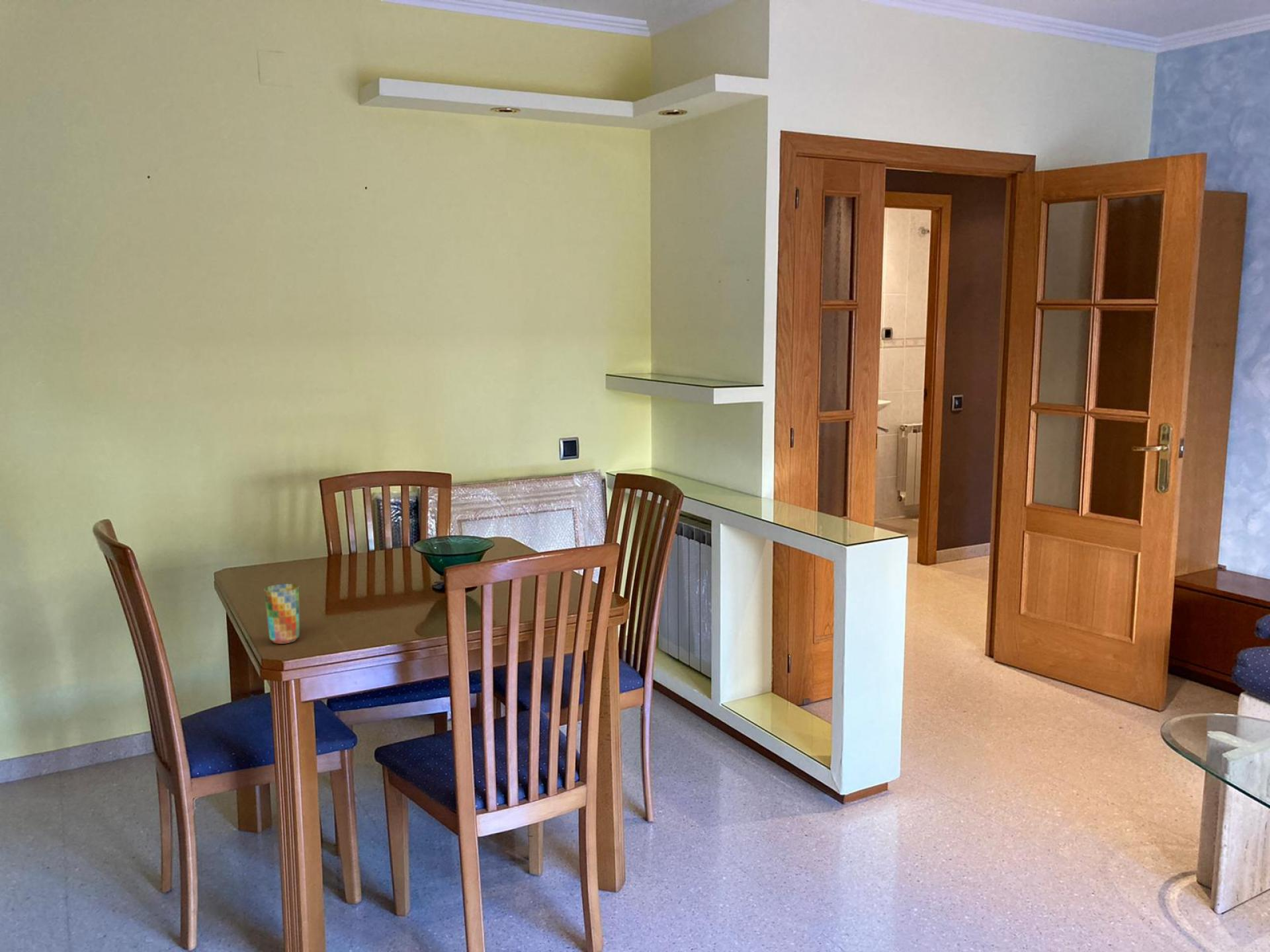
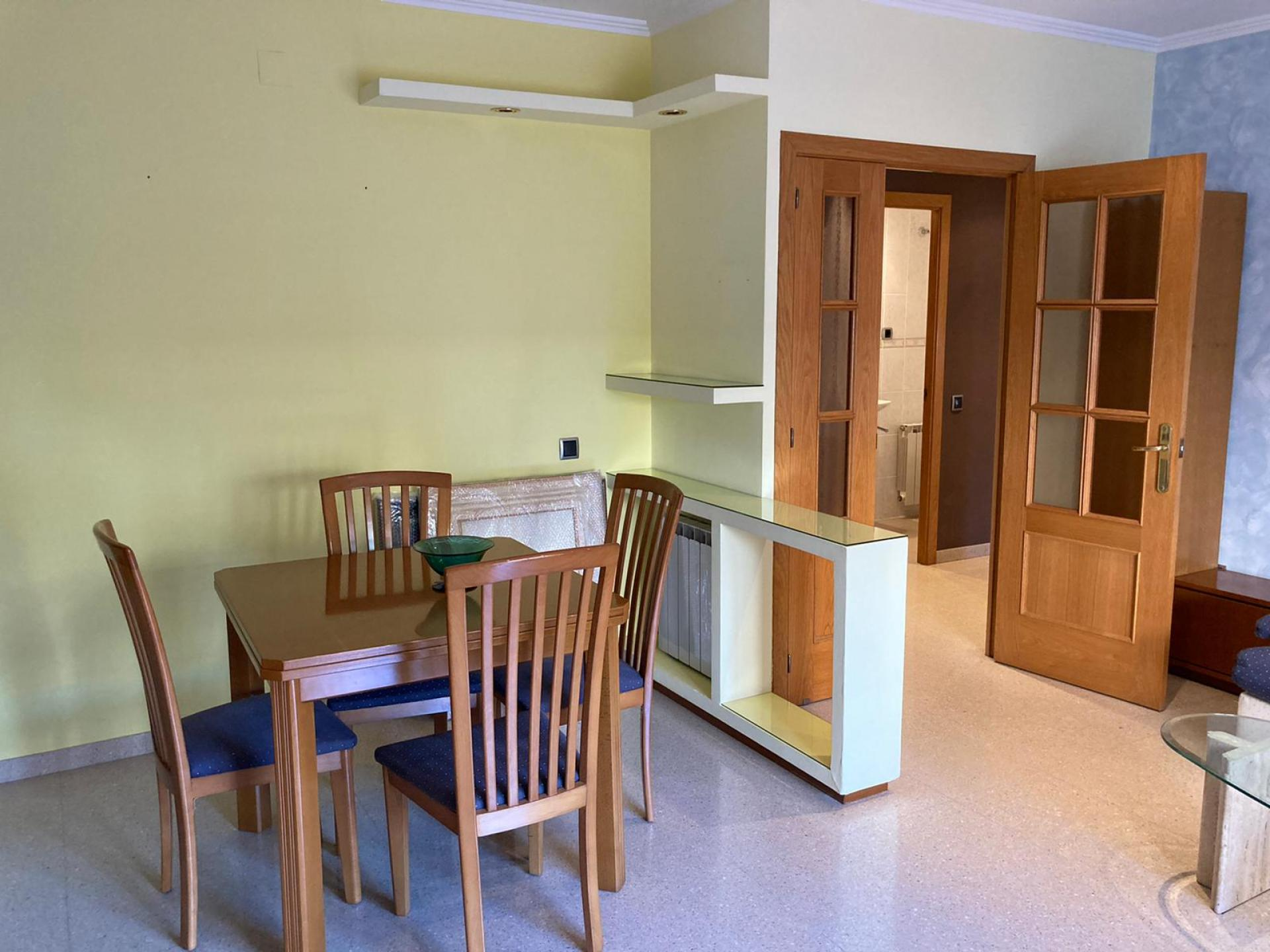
- cup [263,583,300,645]
